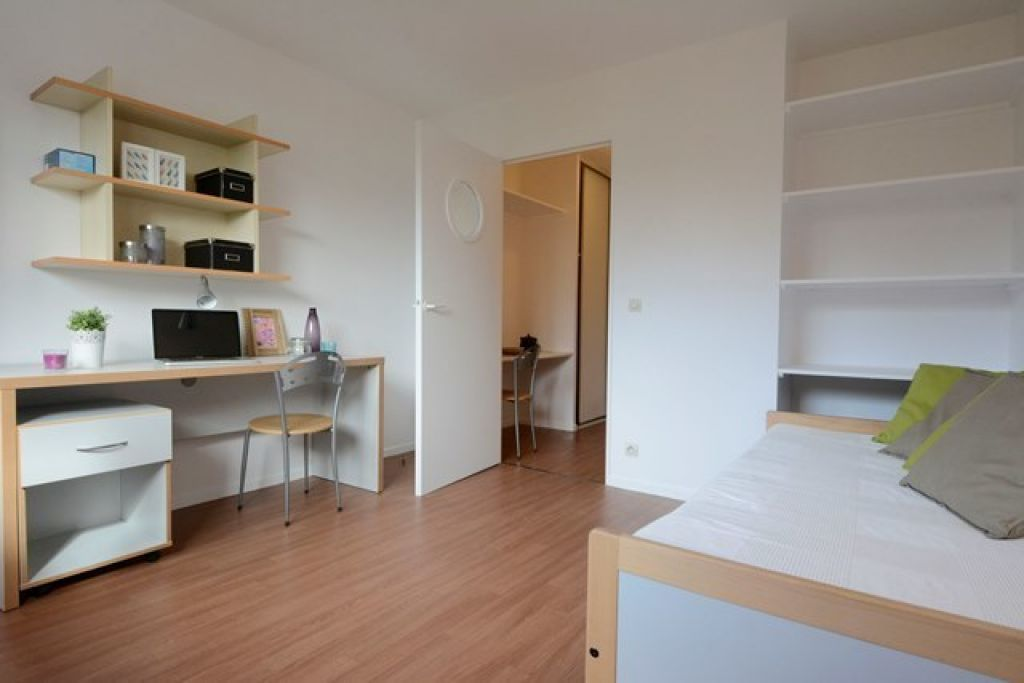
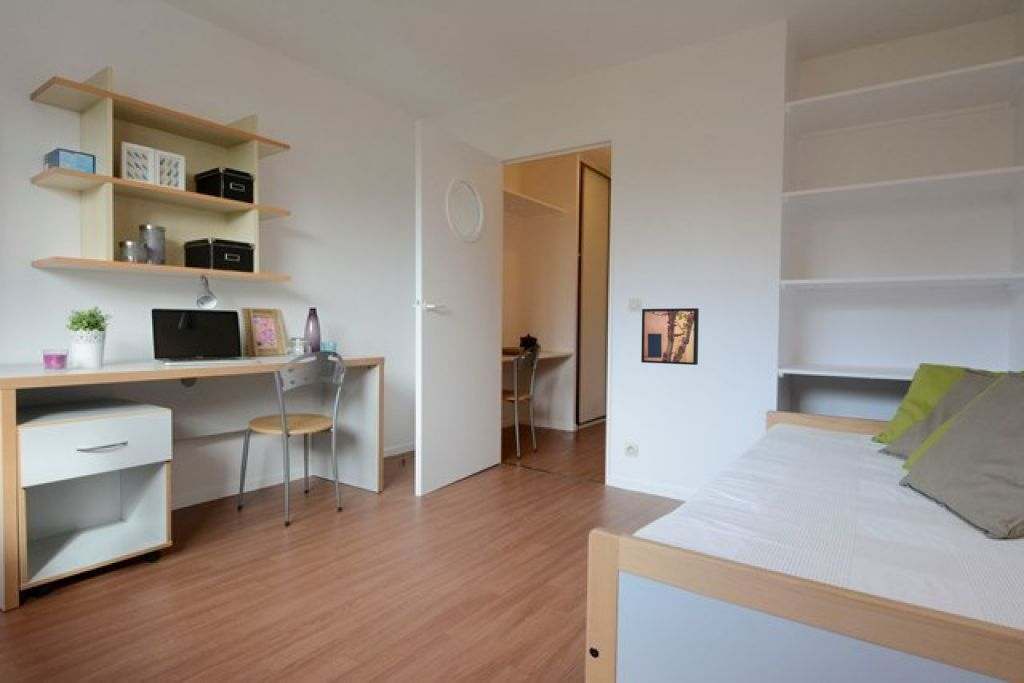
+ wall art [640,307,700,366]
